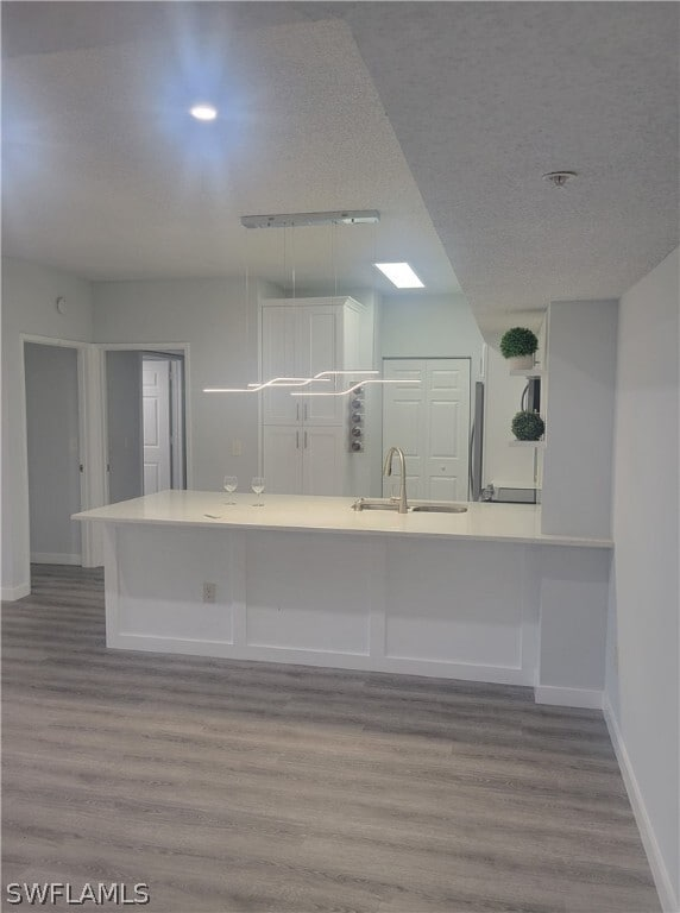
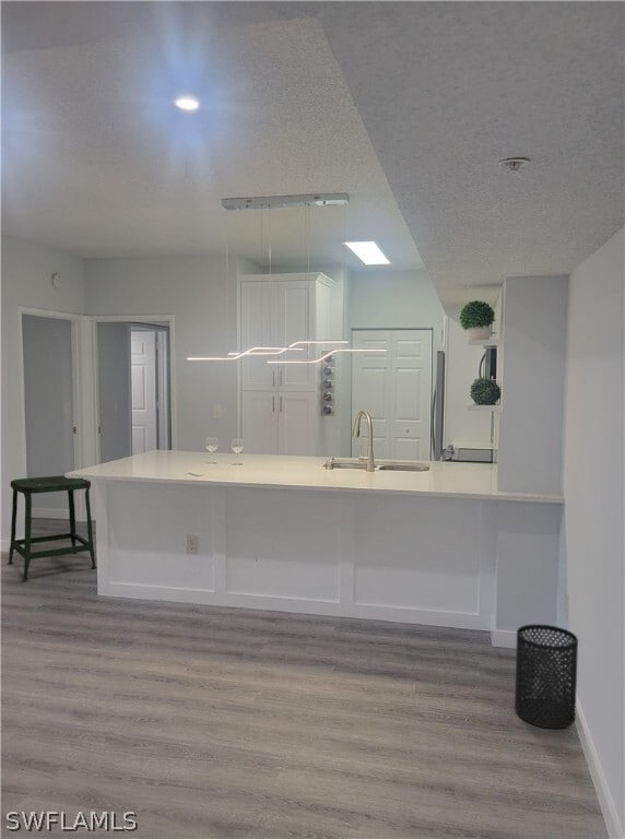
+ trash can [514,623,579,730]
+ stool [7,474,98,581]
